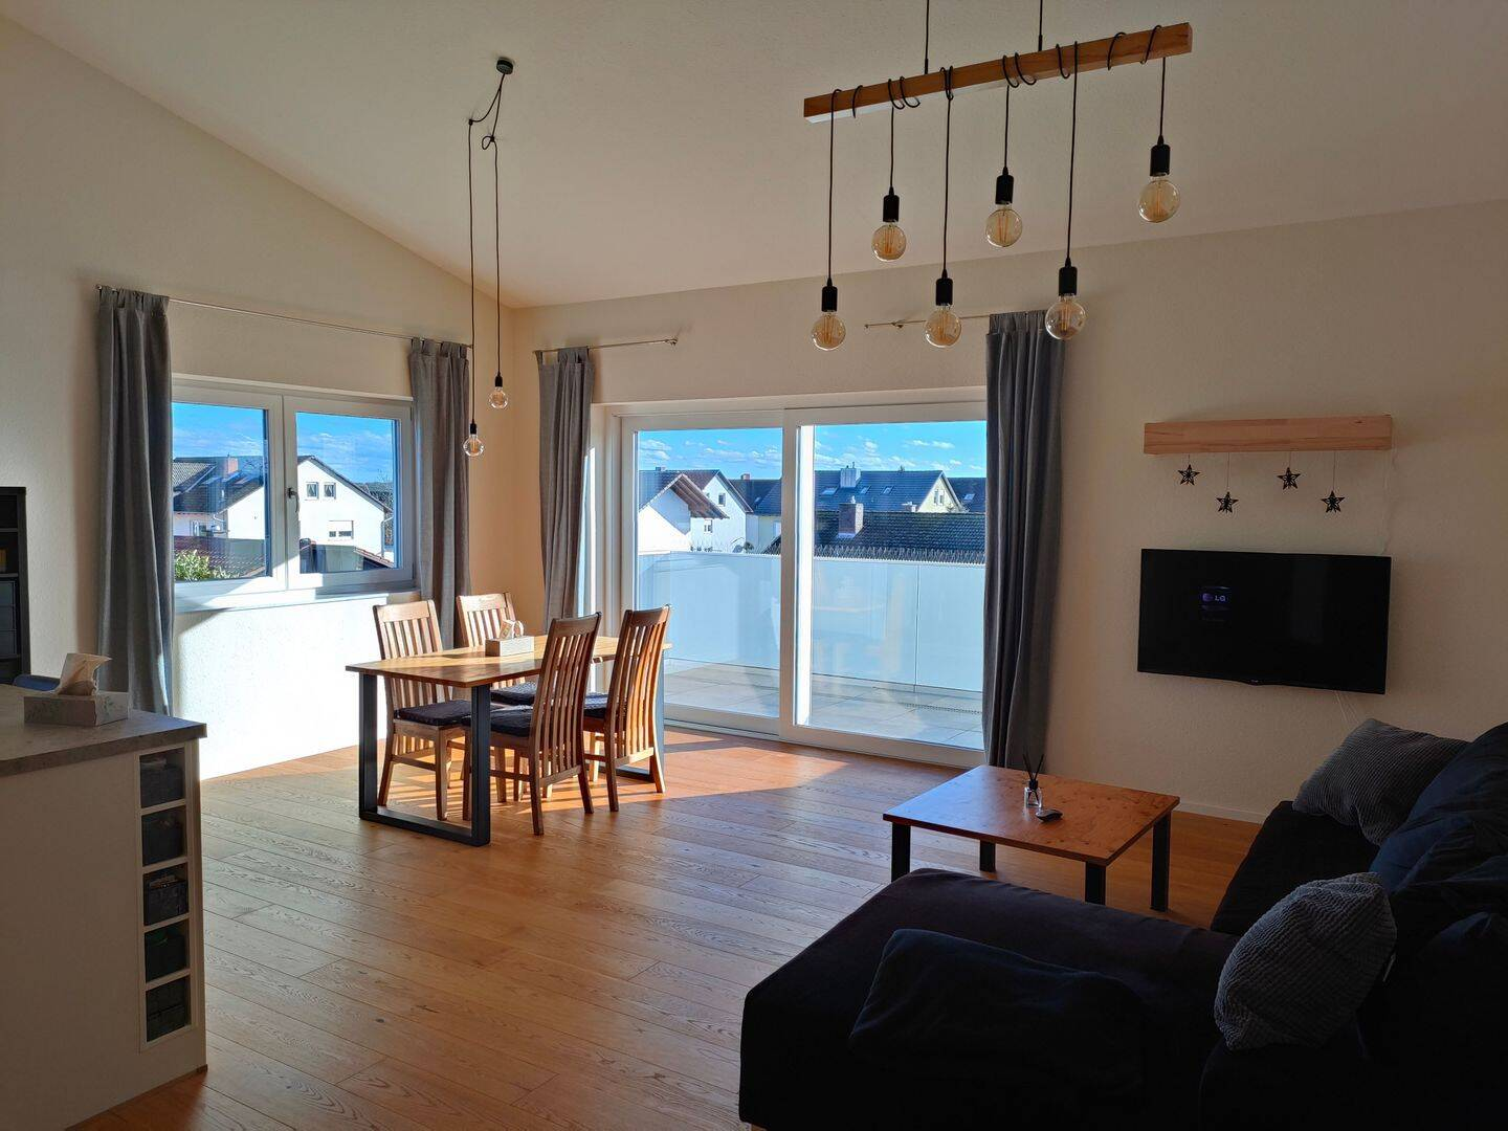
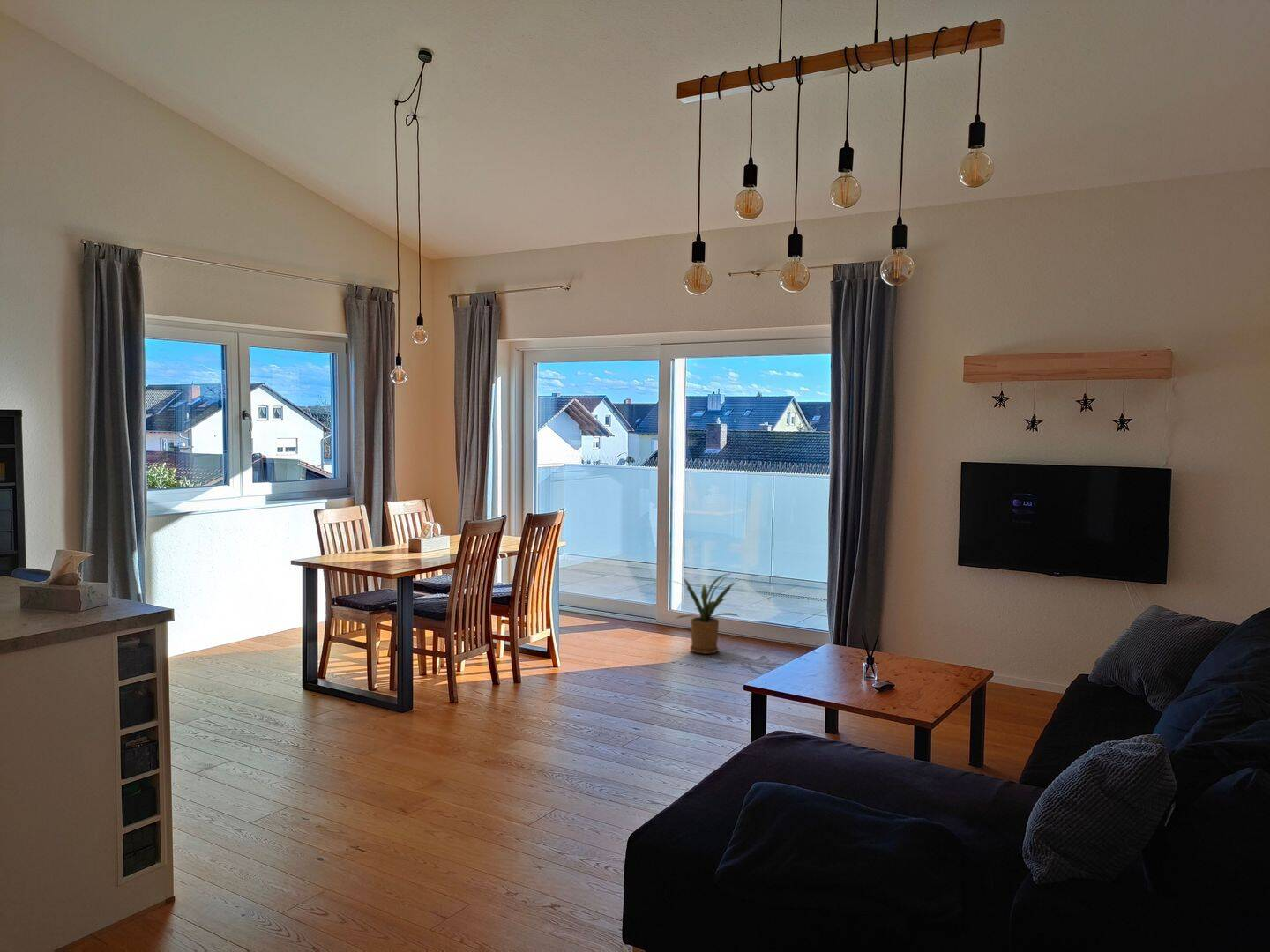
+ house plant [667,571,742,655]
